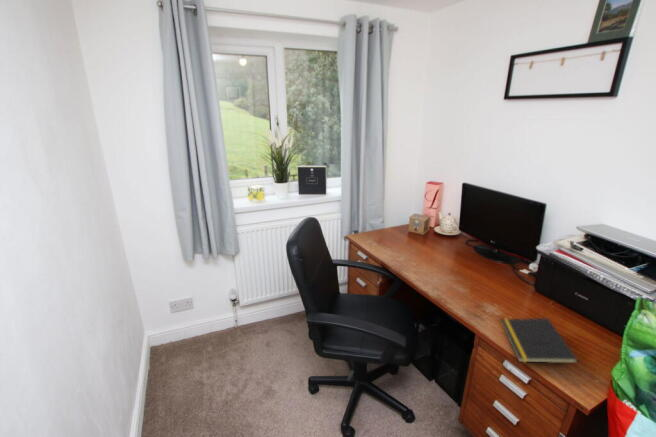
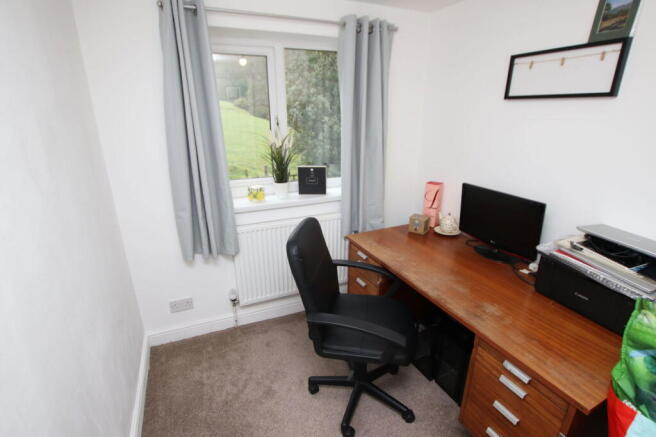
- notepad [500,317,579,364]
